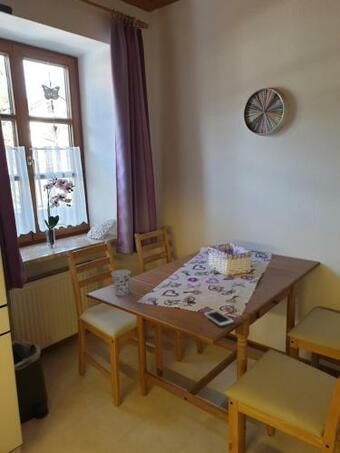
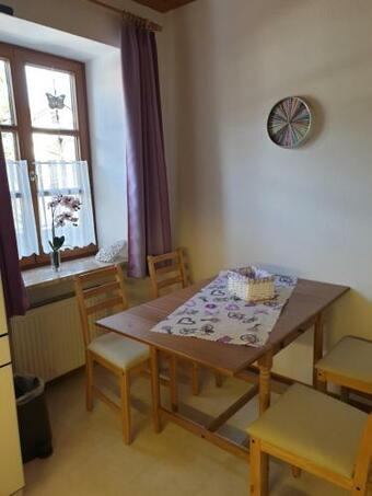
- cup [110,269,132,297]
- cell phone [203,309,235,328]
